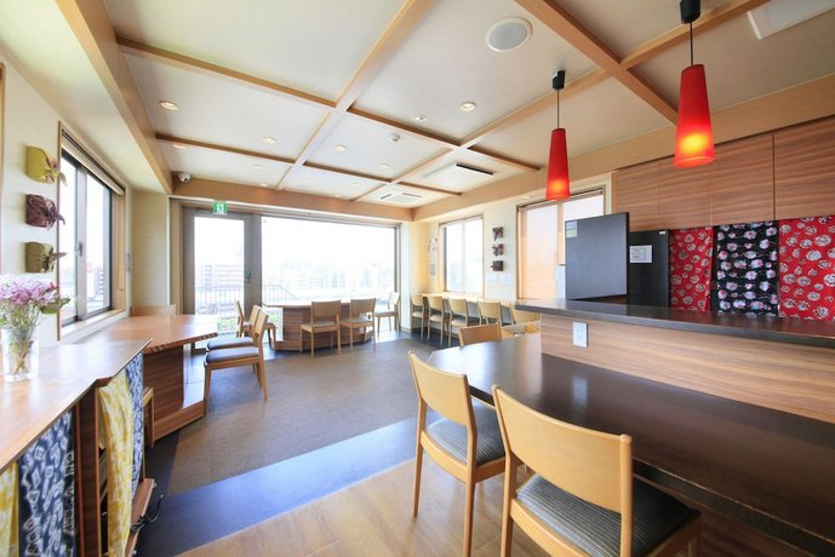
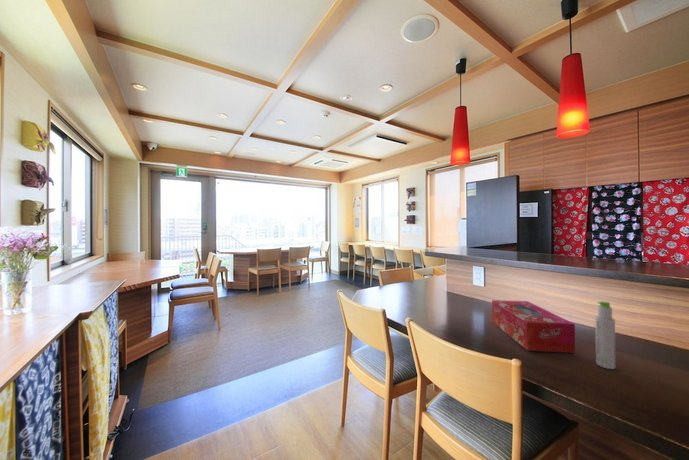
+ bottle [595,301,616,370]
+ tissue box [491,299,576,354]
